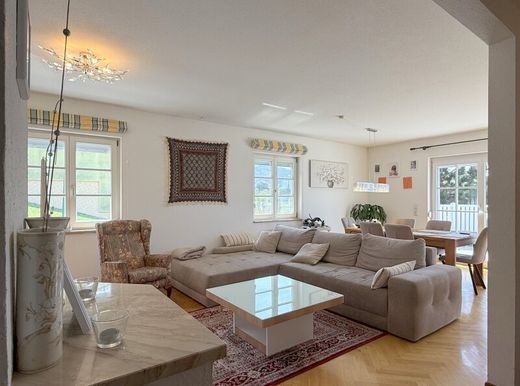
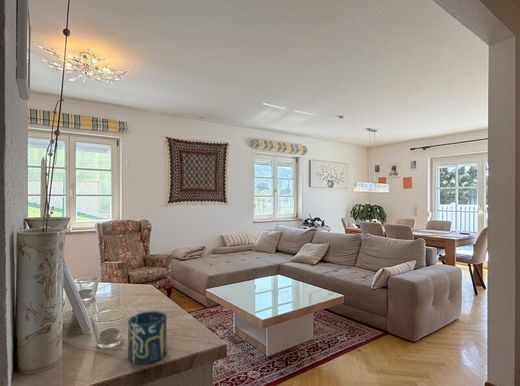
+ cup [127,310,168,365]
